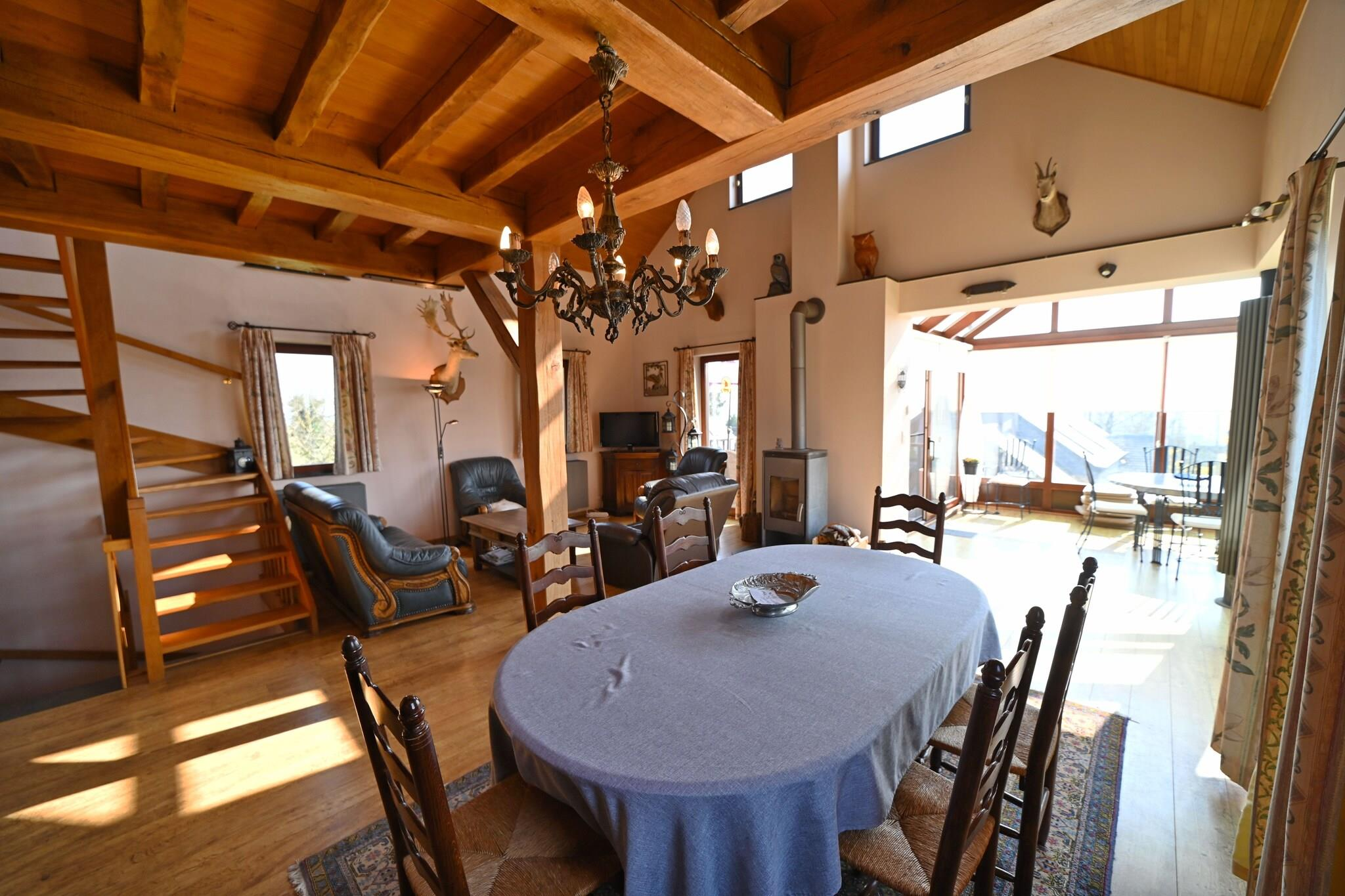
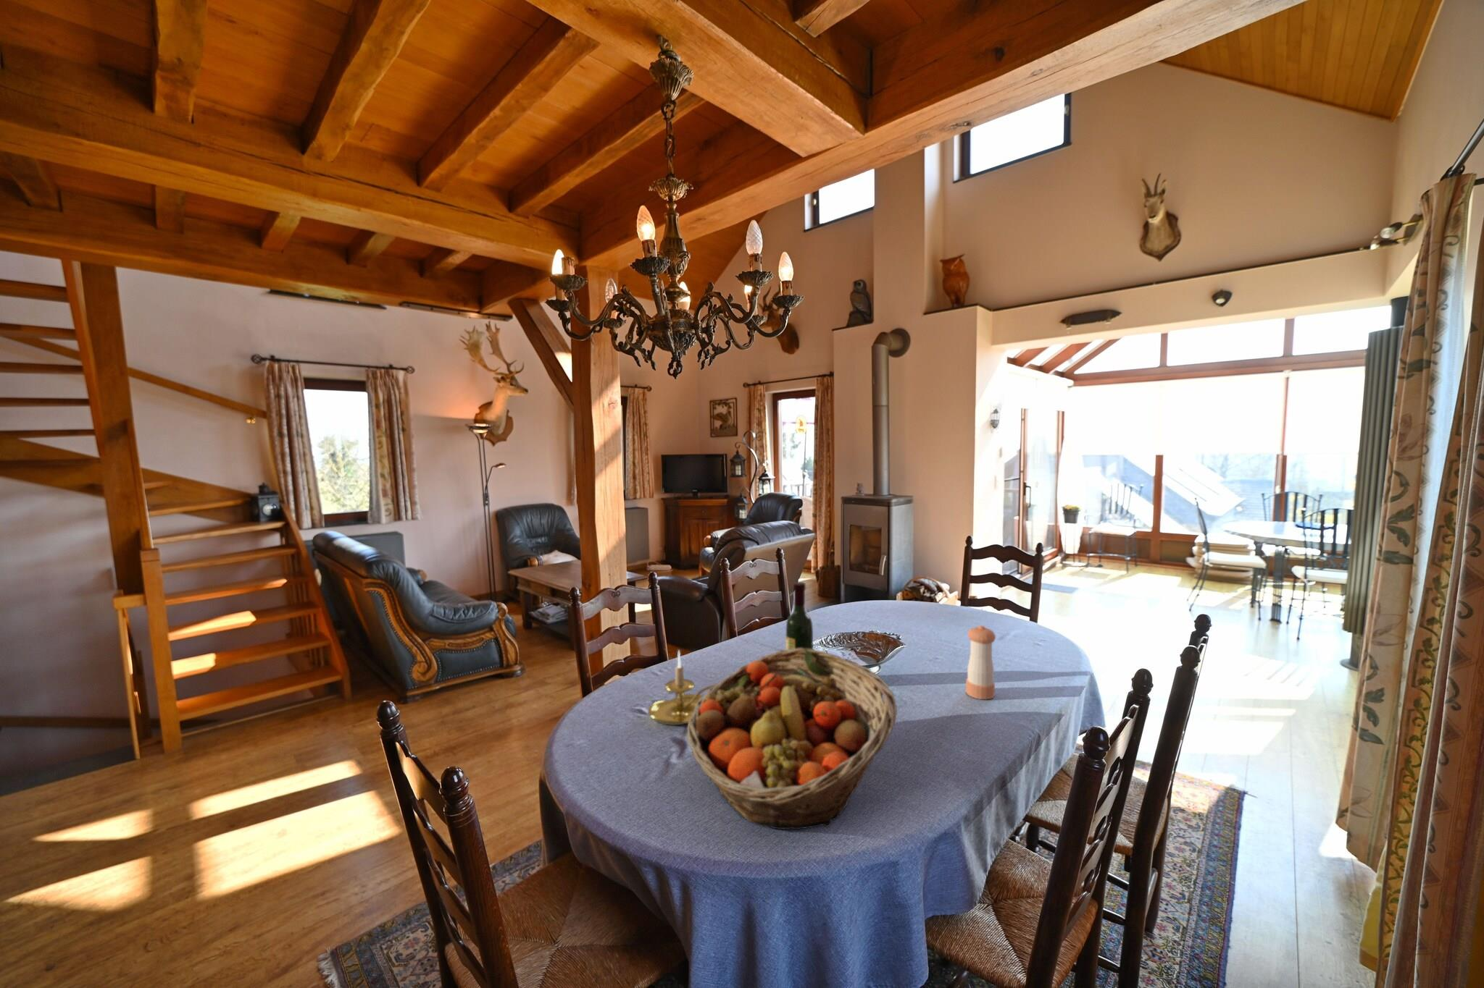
+ pepper shaker [965,624,996,700]
+ candle holder [648,649,716,726]
+ fruit basket [685,647,898,830]
+ wine bottle [784,581,814,649]
